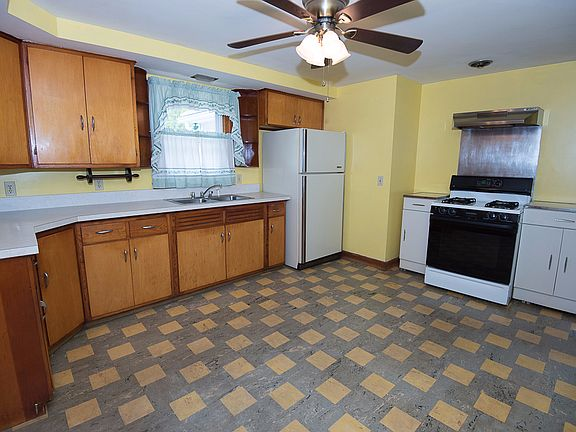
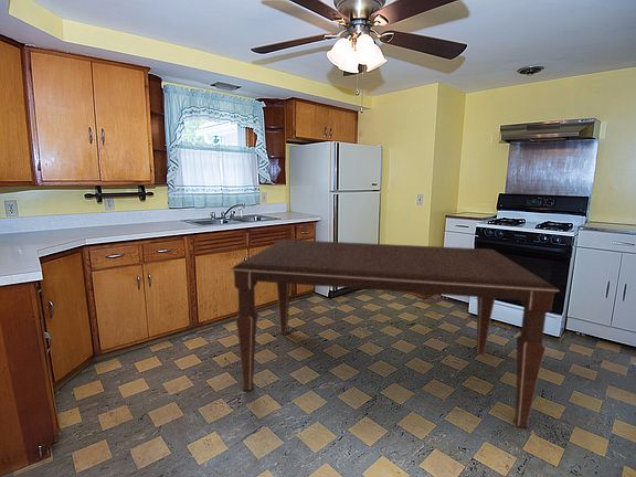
+ dining table [230,239,561,428]
